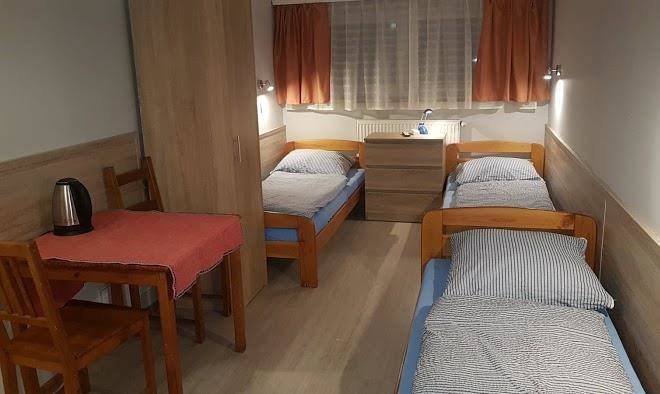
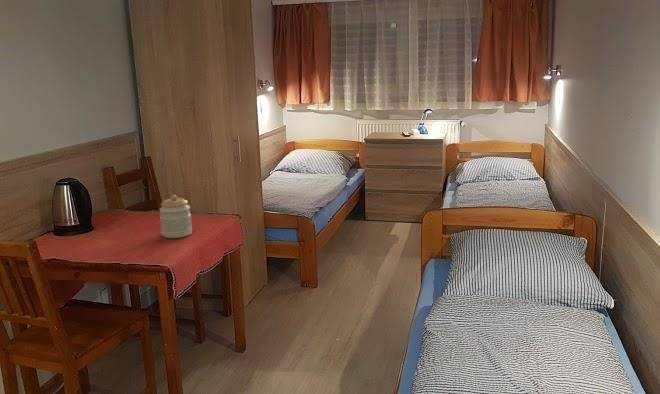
+ jar [158,194,193,239]
